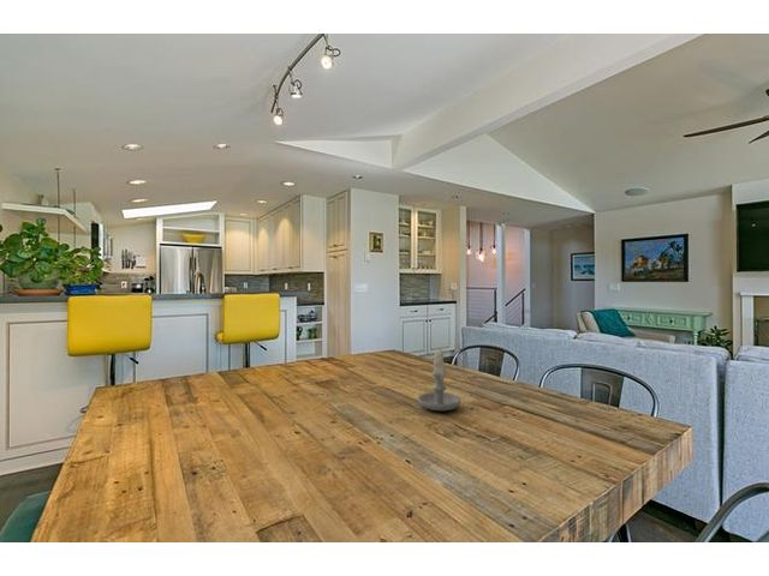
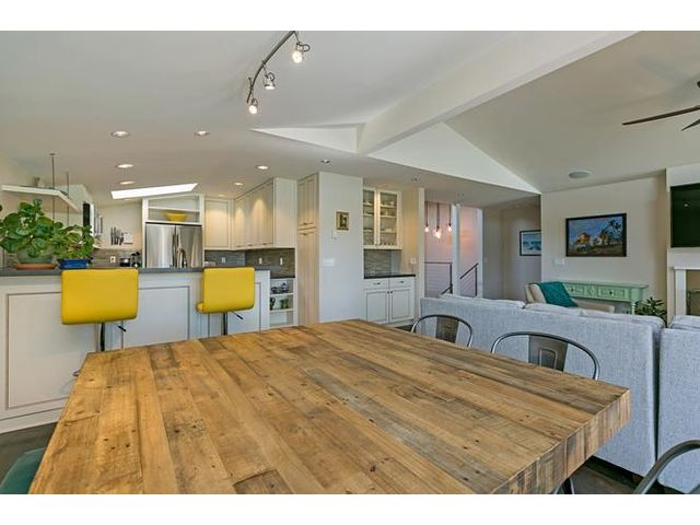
- candle [417,347,461,412]
